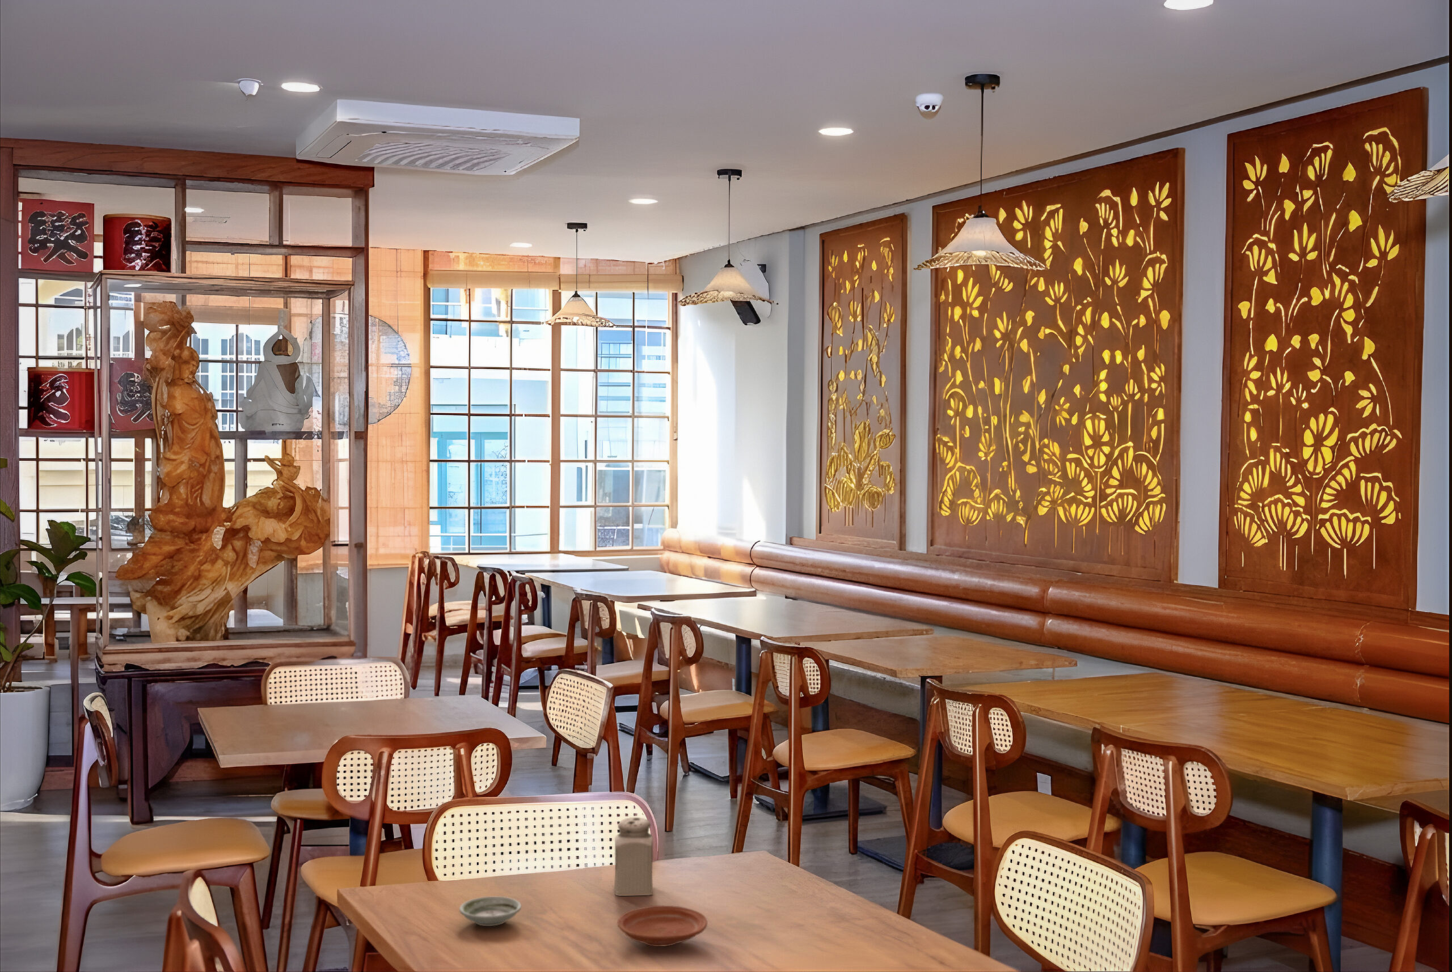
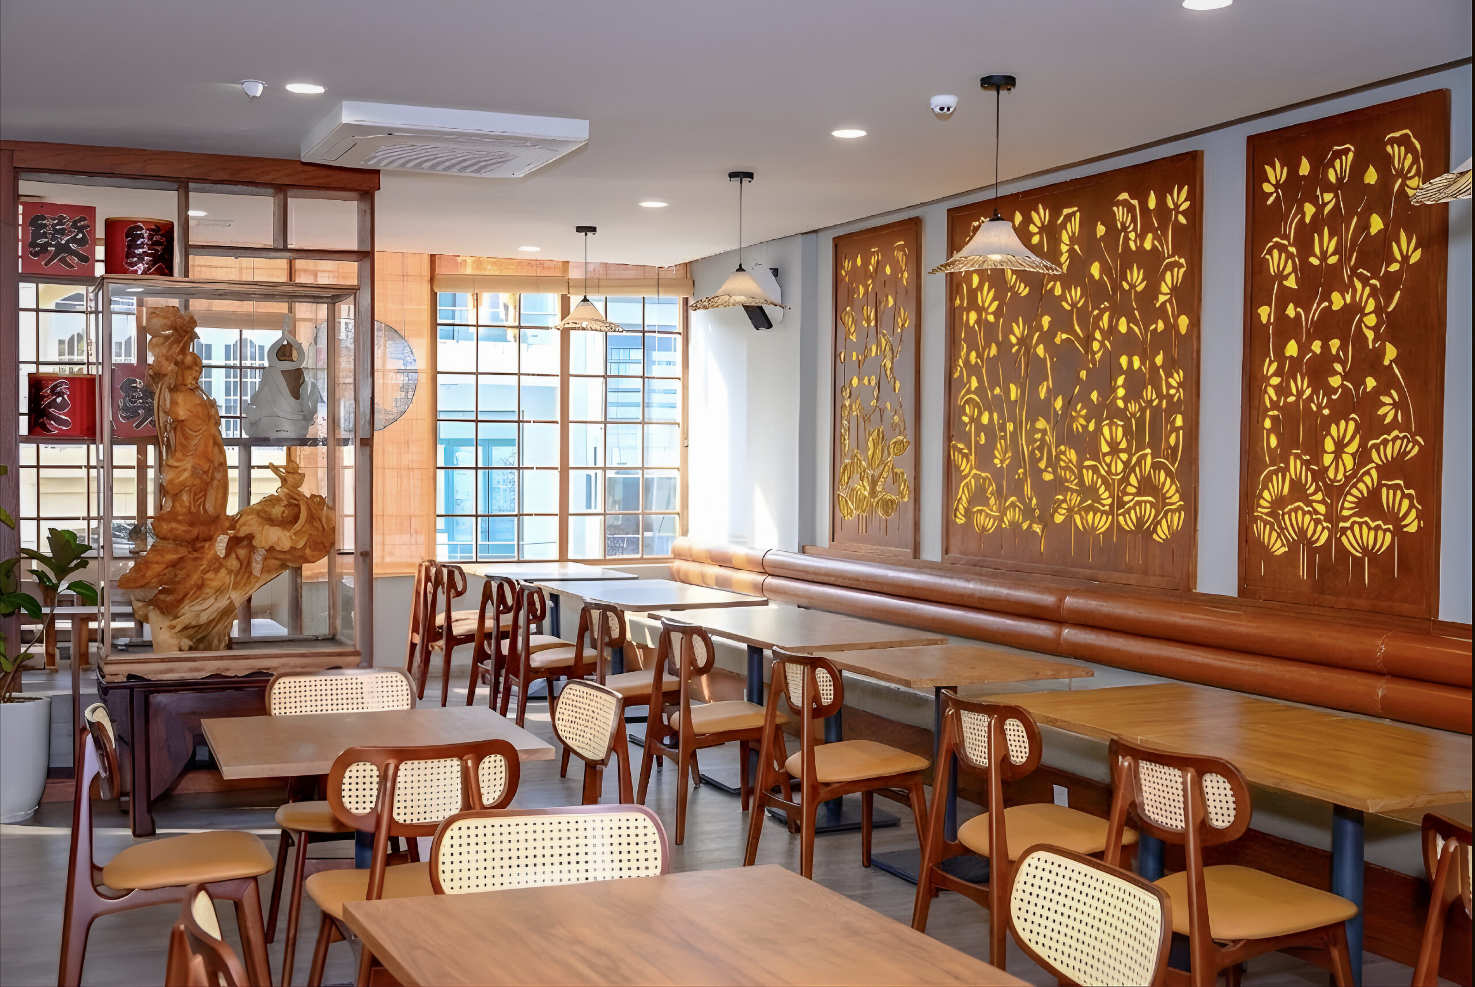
- salt shaker [614,817,653,897]
- plate [616,905,709,947]
- saucer [459,896,522,926]
